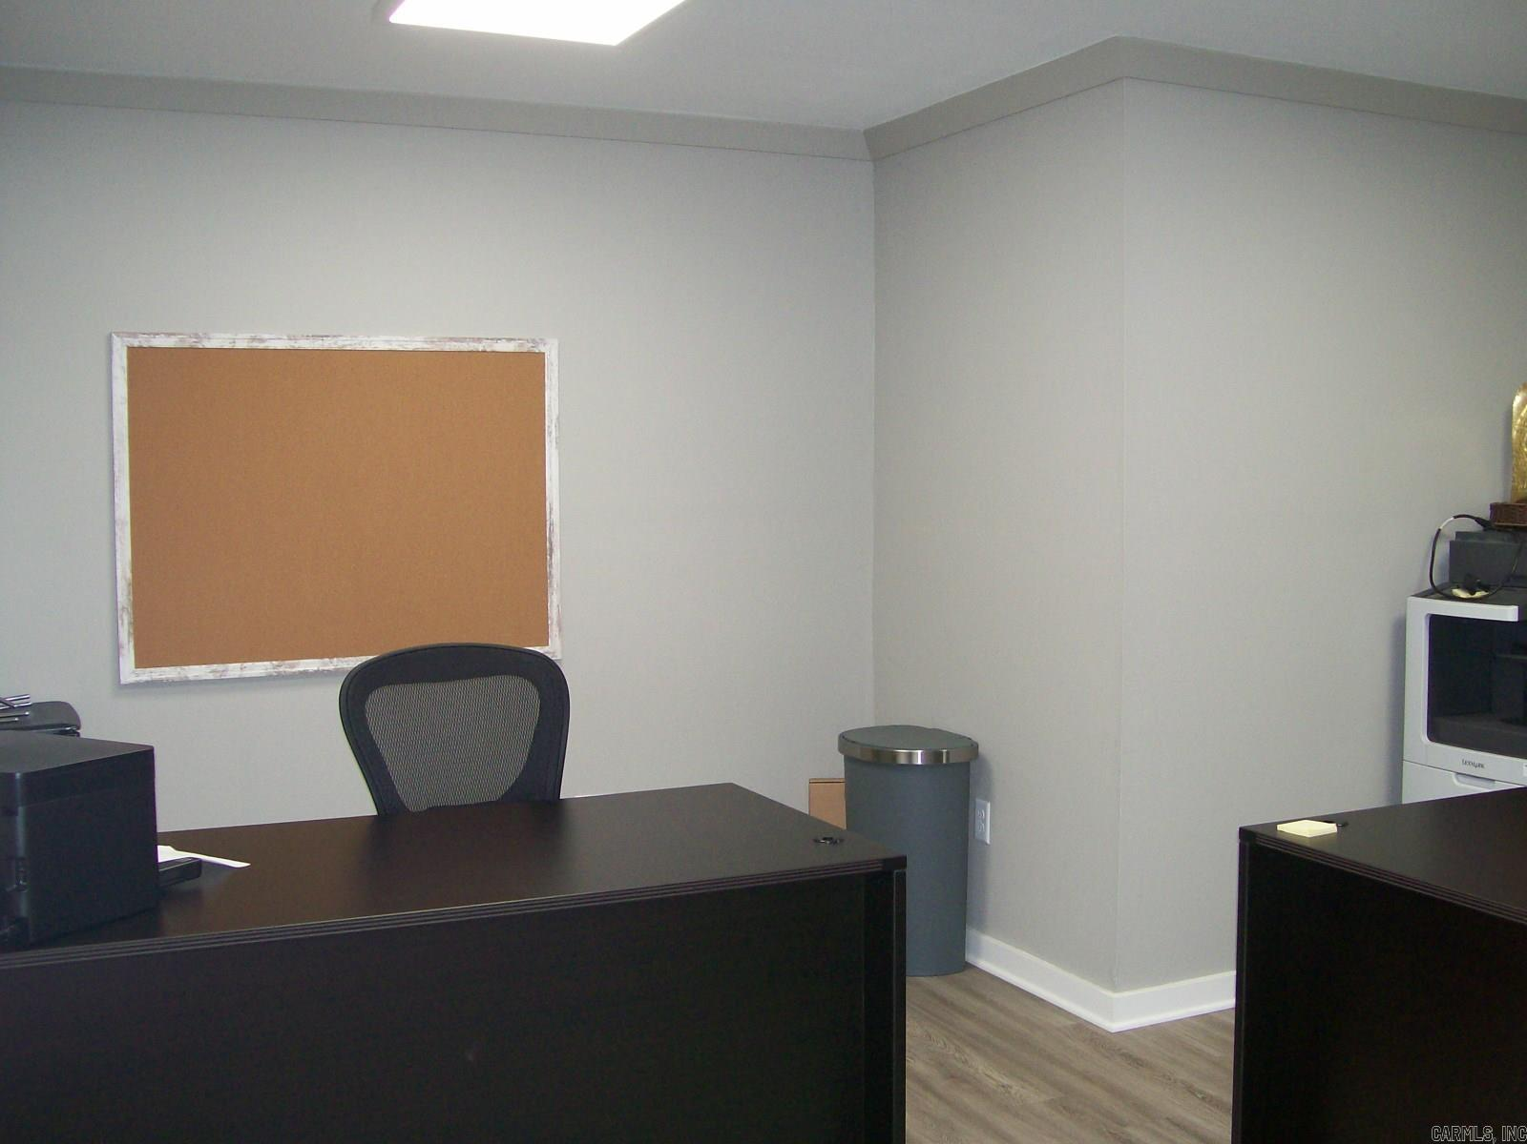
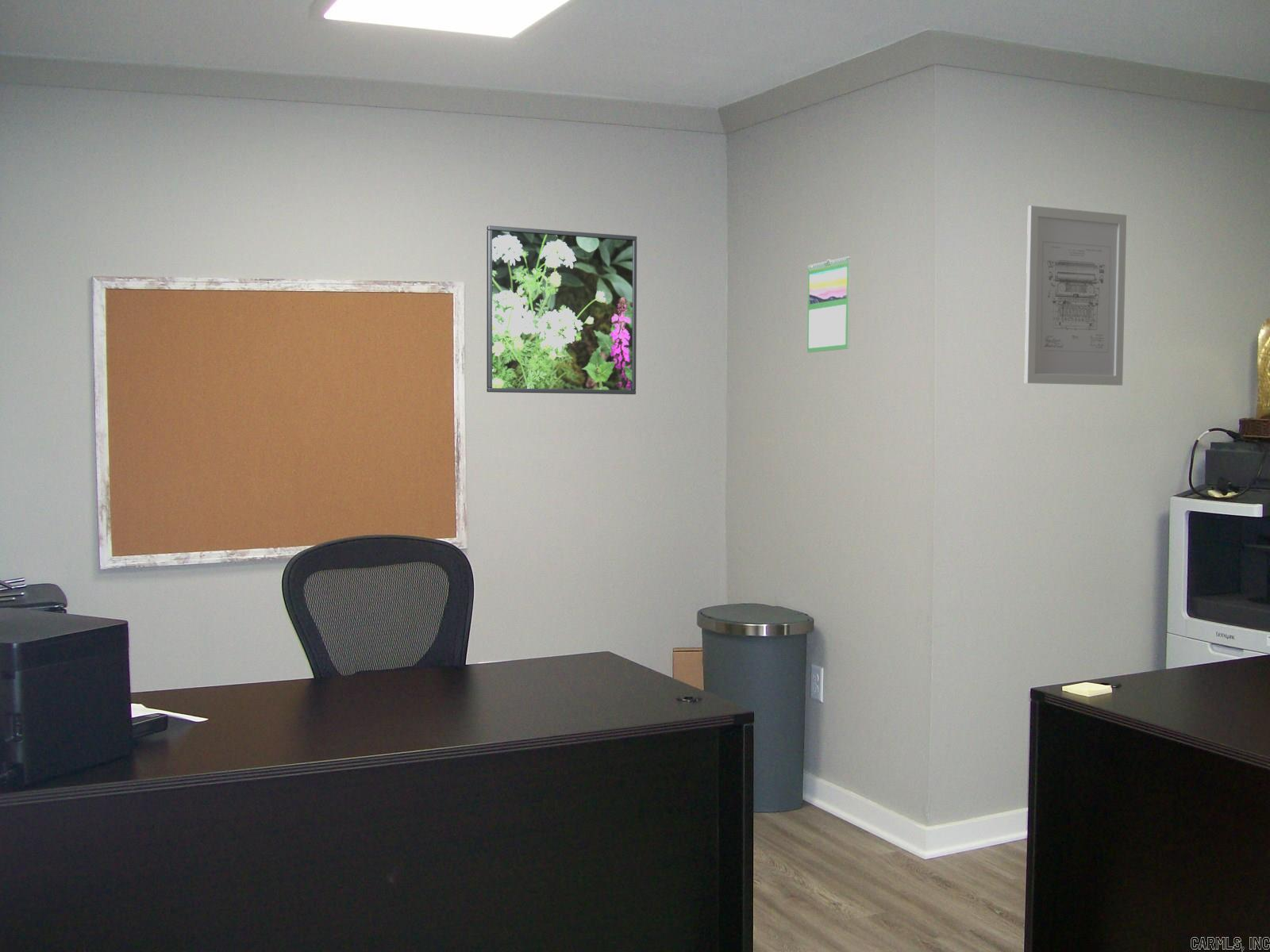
+ calendar [806,256,852,353]
+ wall art [1024,205,1127,386]
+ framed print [486,225,637,395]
